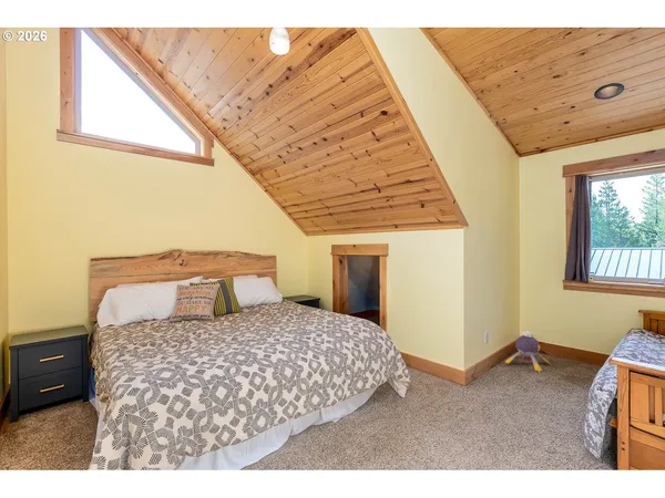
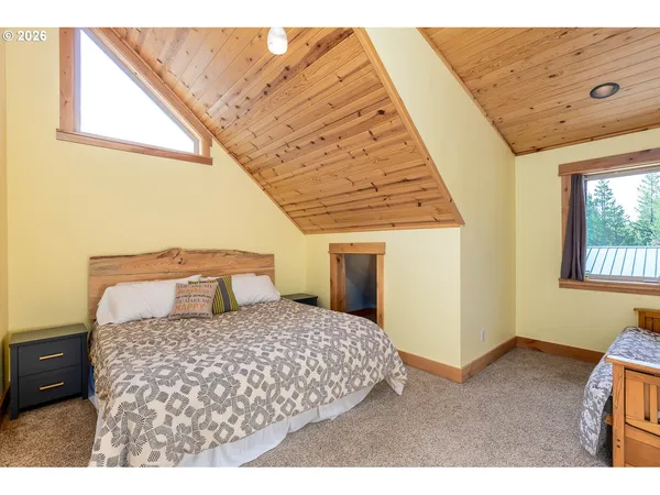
- plush toy [503,330,551,373]
